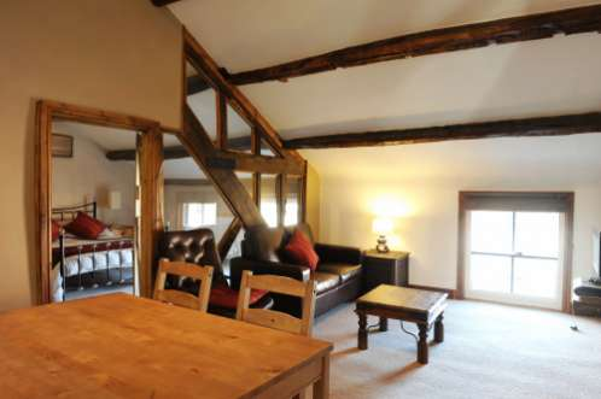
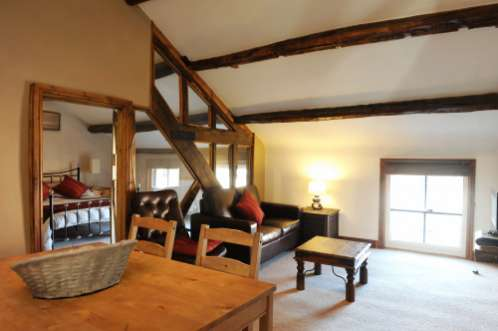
+ fruit basket [8,238,139,300]
